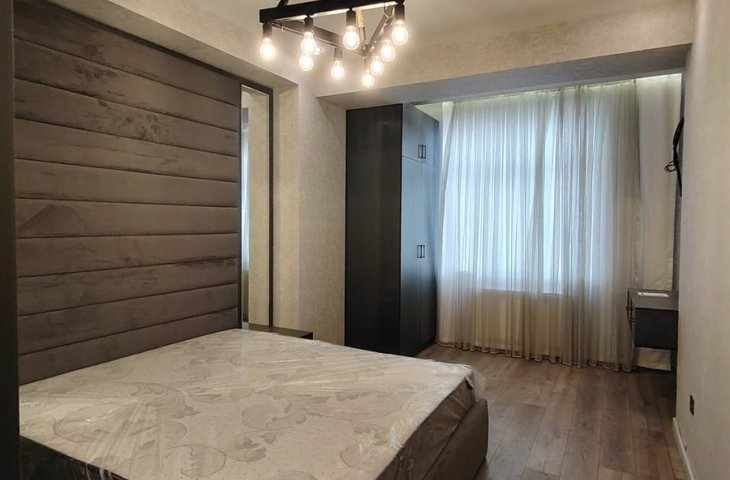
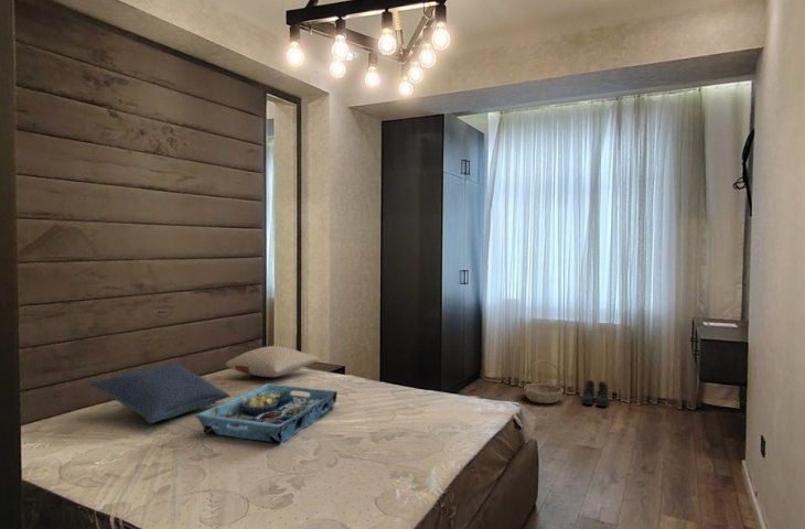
+ serving tray [194,382,339,445]
+ basket [523,359,565,404]
+ boots [581,379,609,408]
+ pillow [225,345,321,378]
+ pillow [89,363,232,424]
